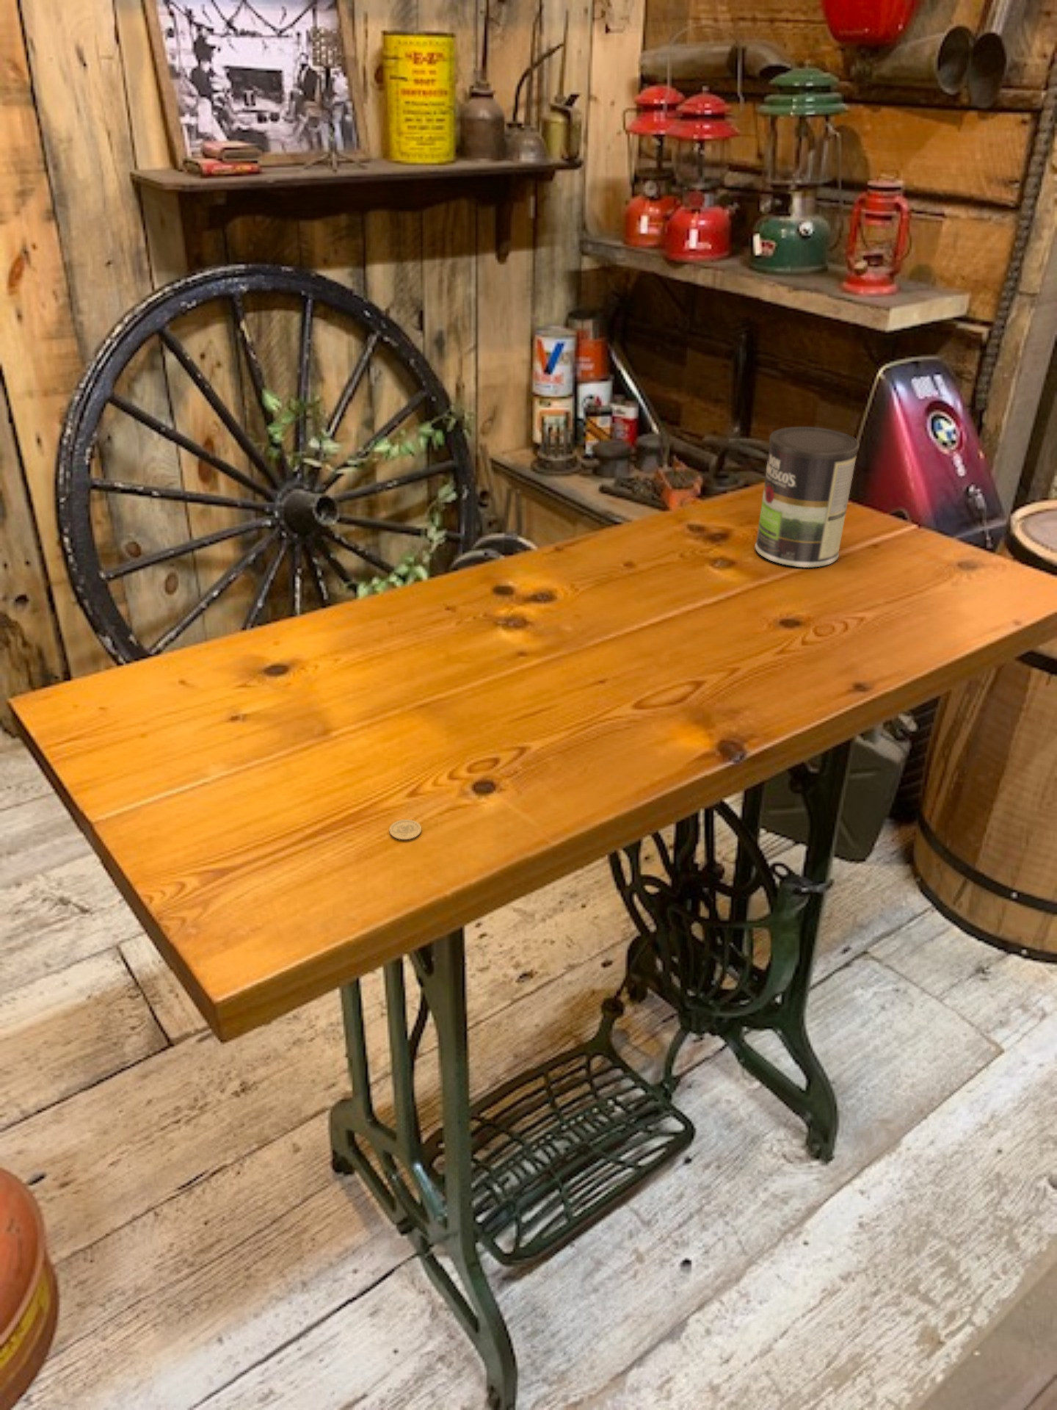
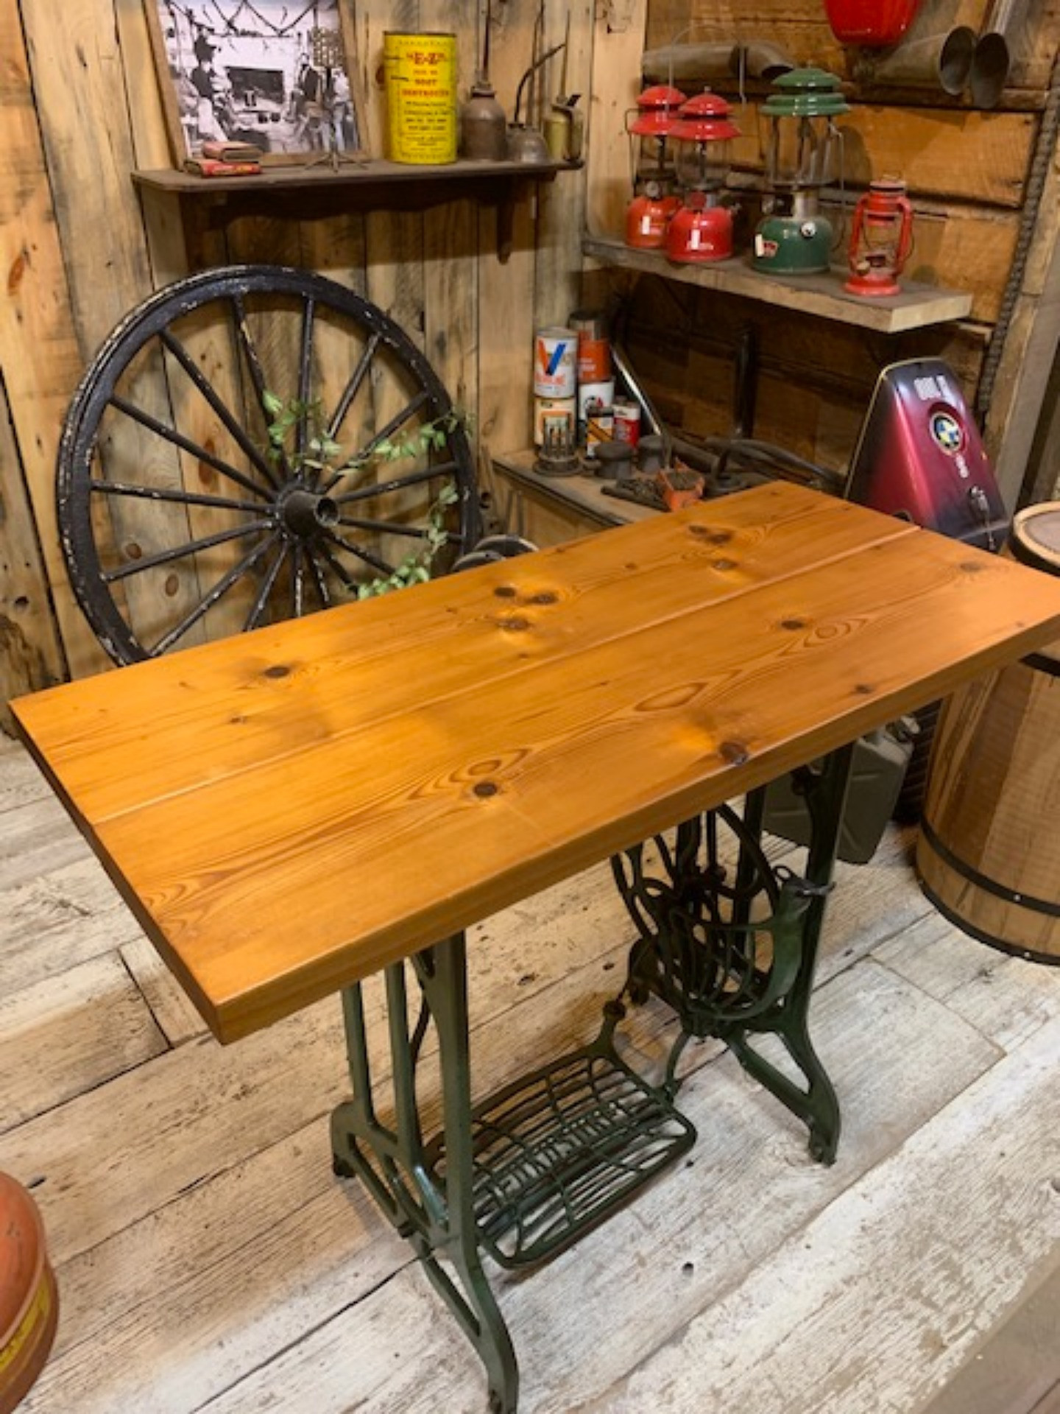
- coin [389,819,422,840]
- coffee can [755,426,860,568]
